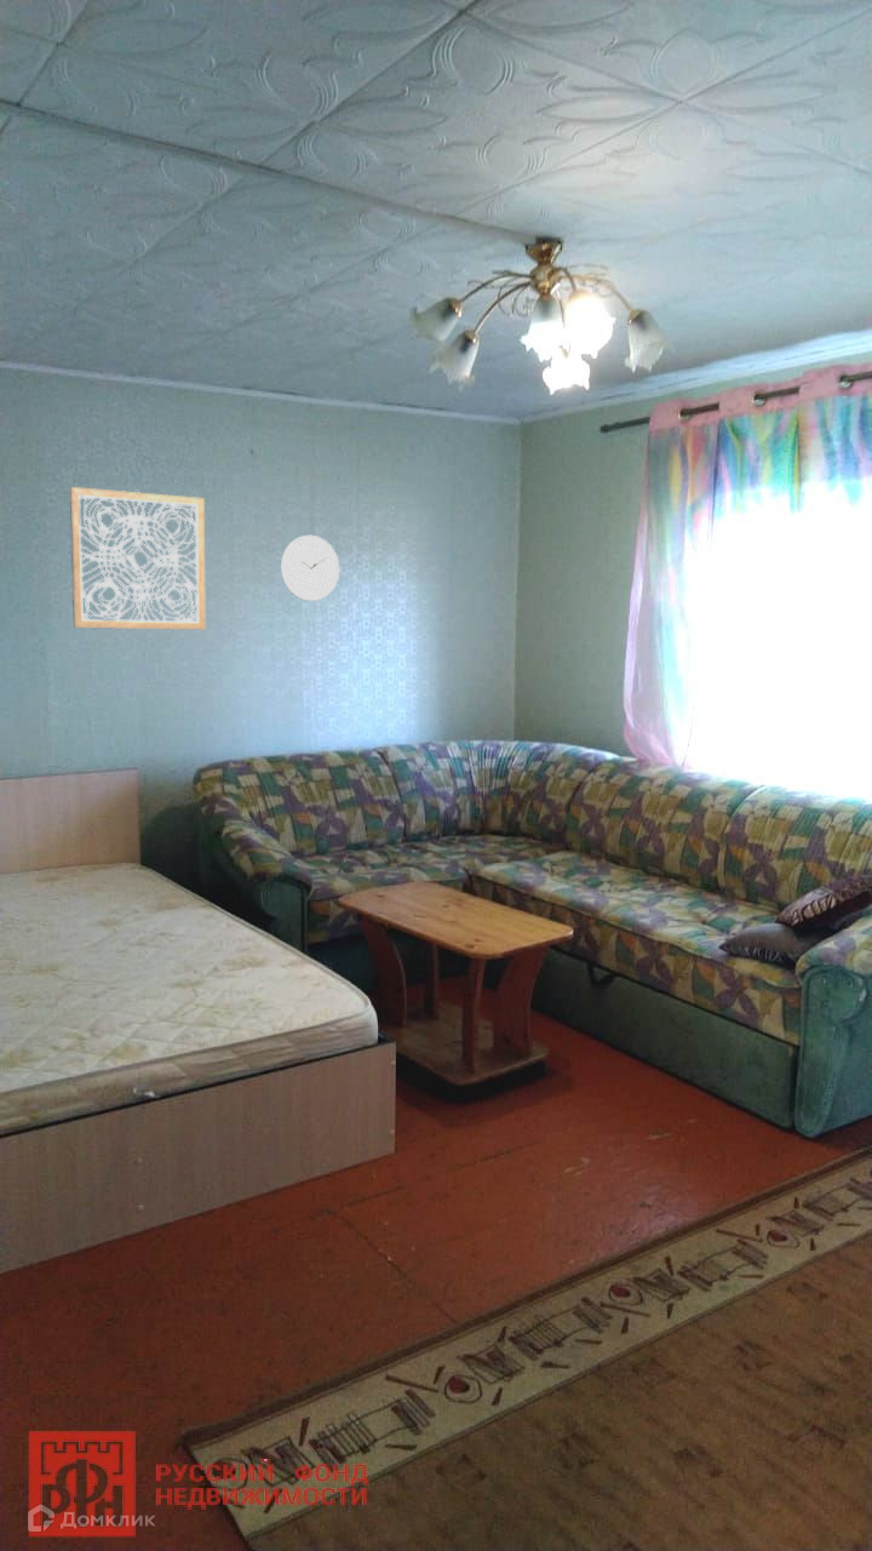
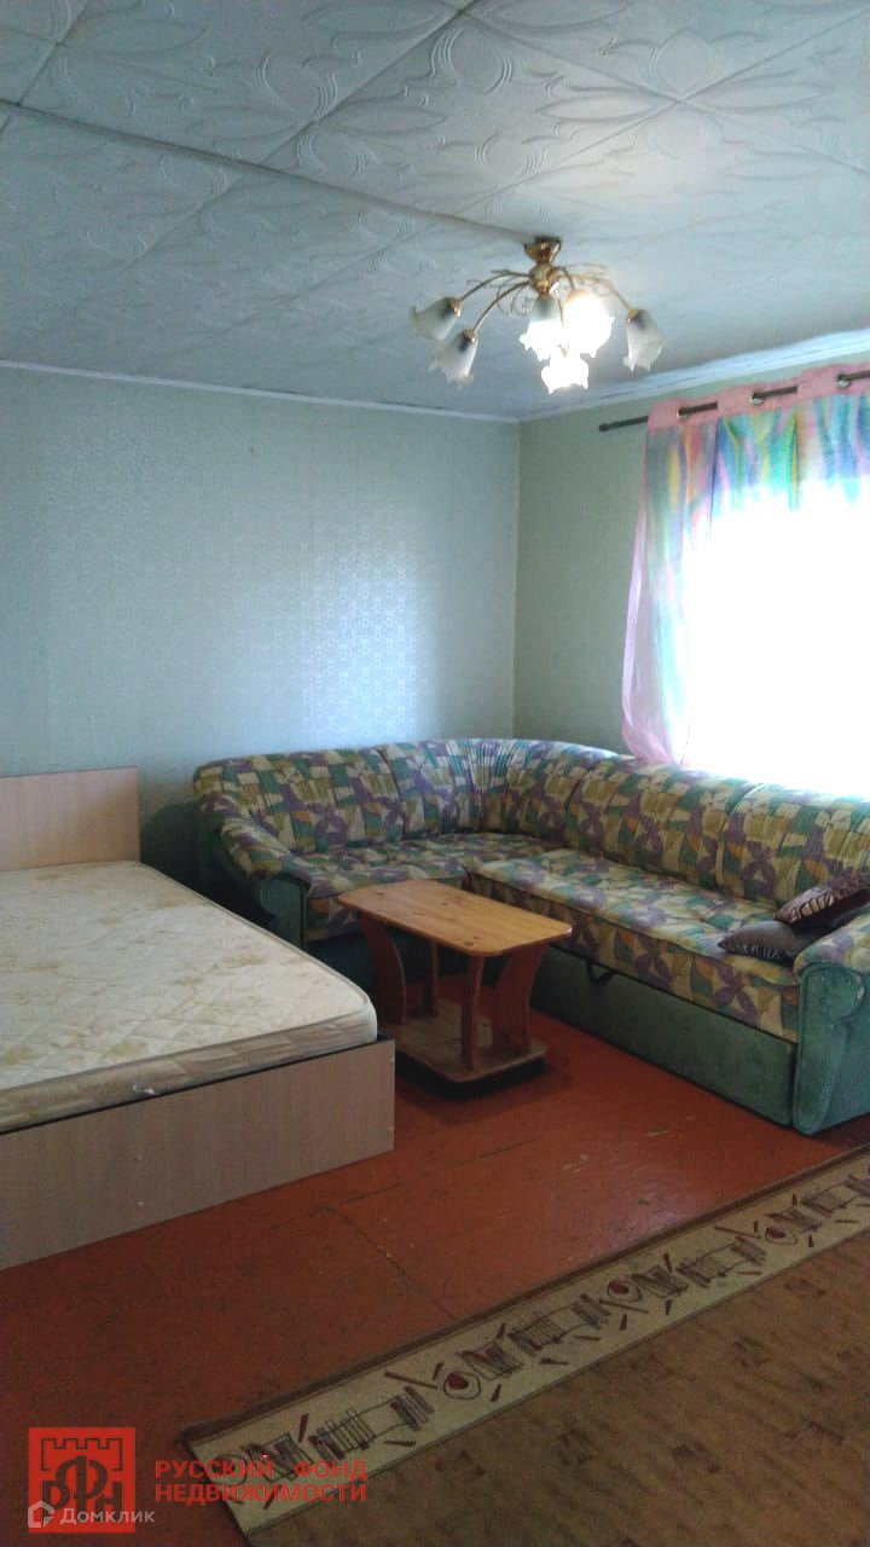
- wall art [69,486,207,631]
- wall clock [280,534,340,602]
